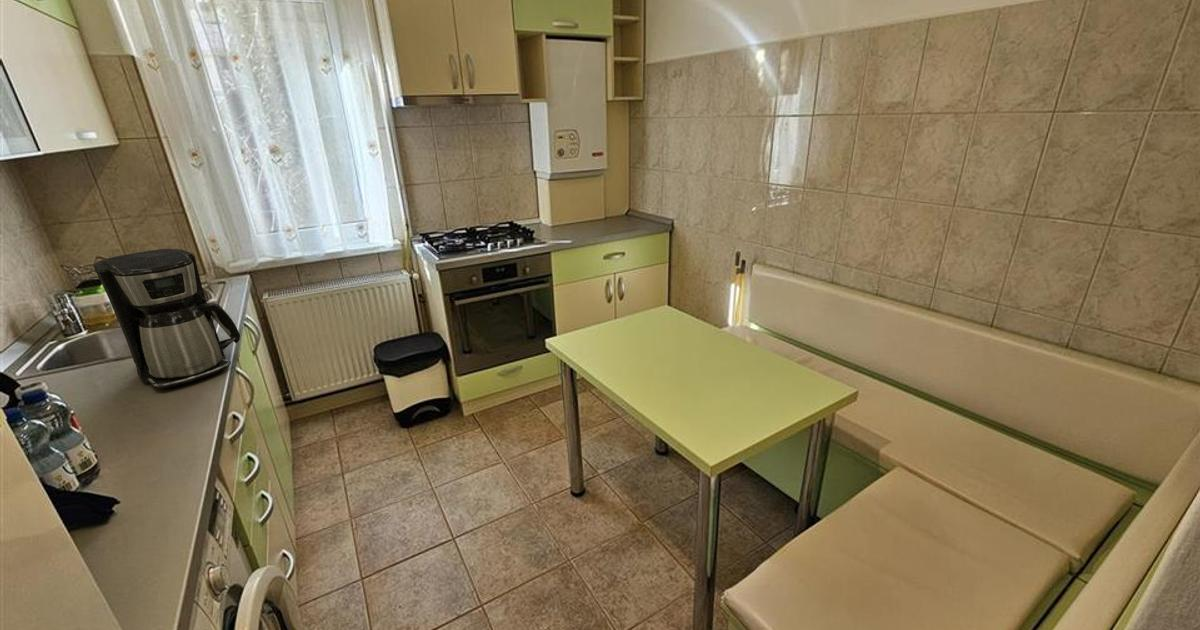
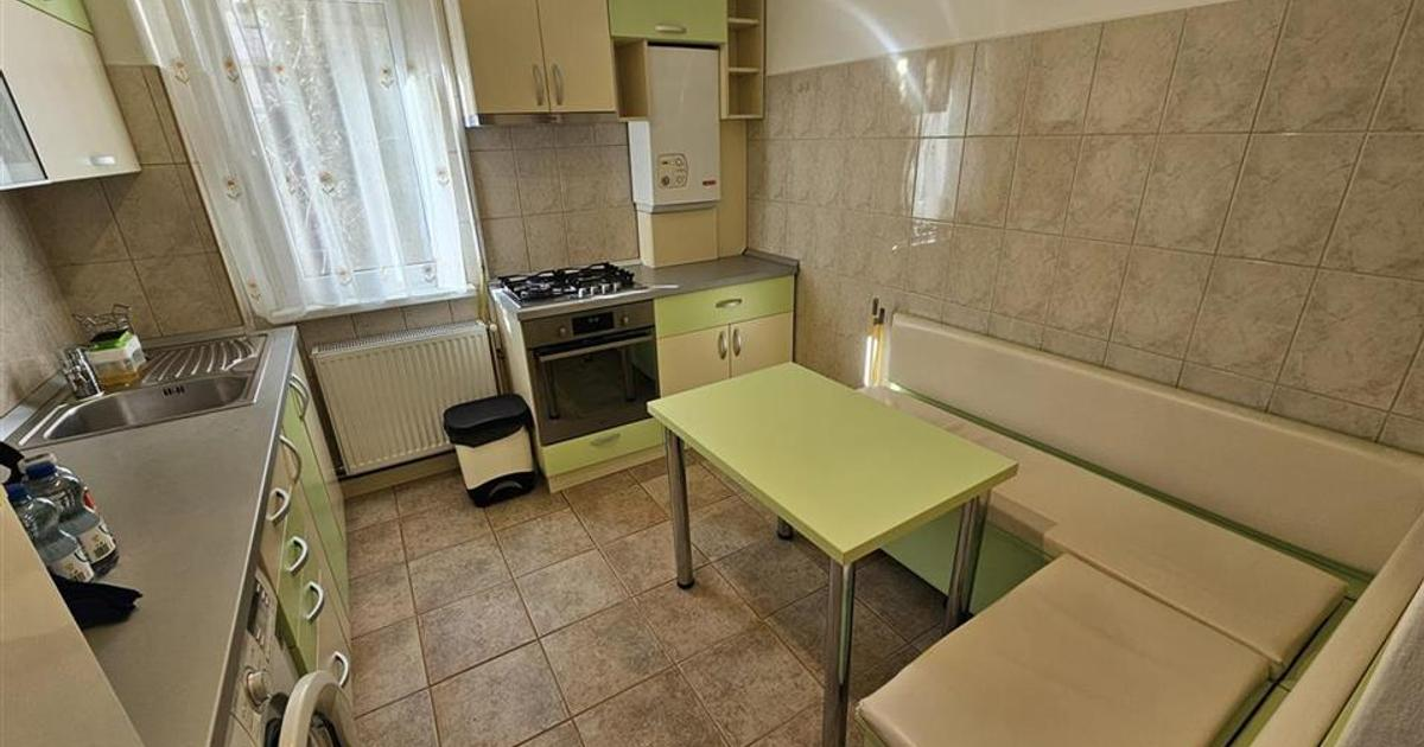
- coffee maker [92,248,241,389]
